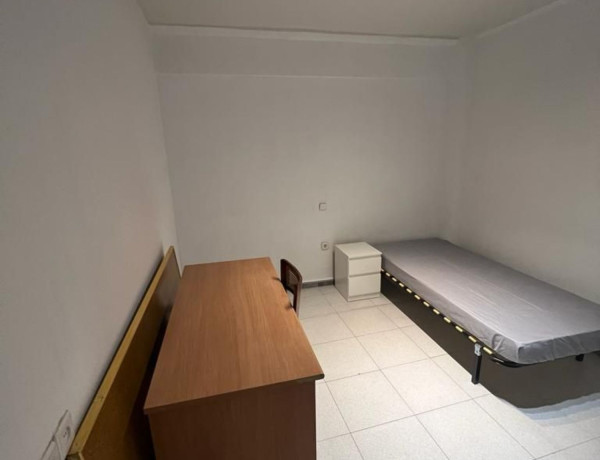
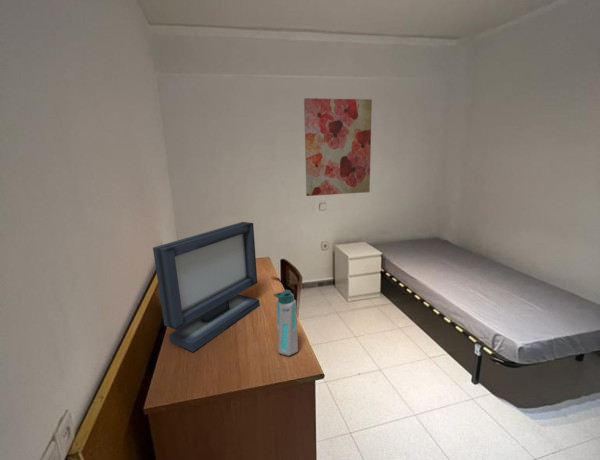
+ wall art [303,97,373,197]
+ water bottle [272,289,299,357]
+ monitor [152,221,261,353]
